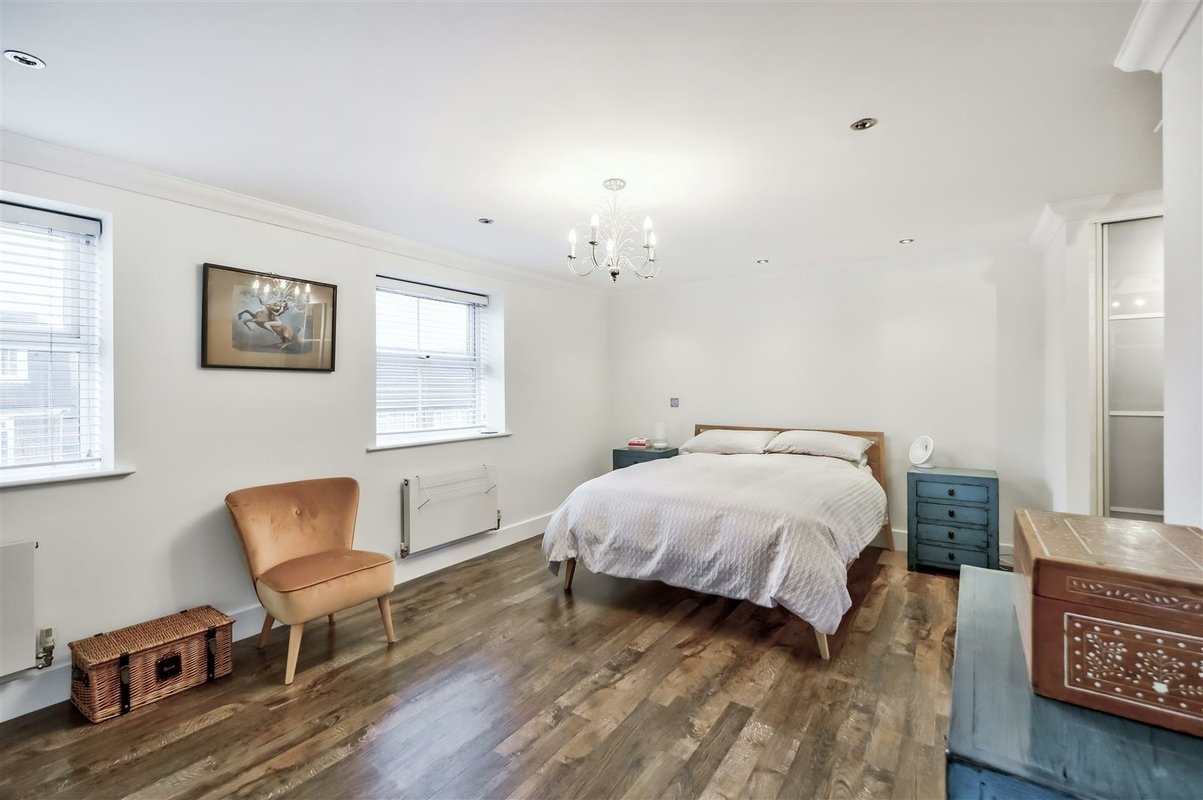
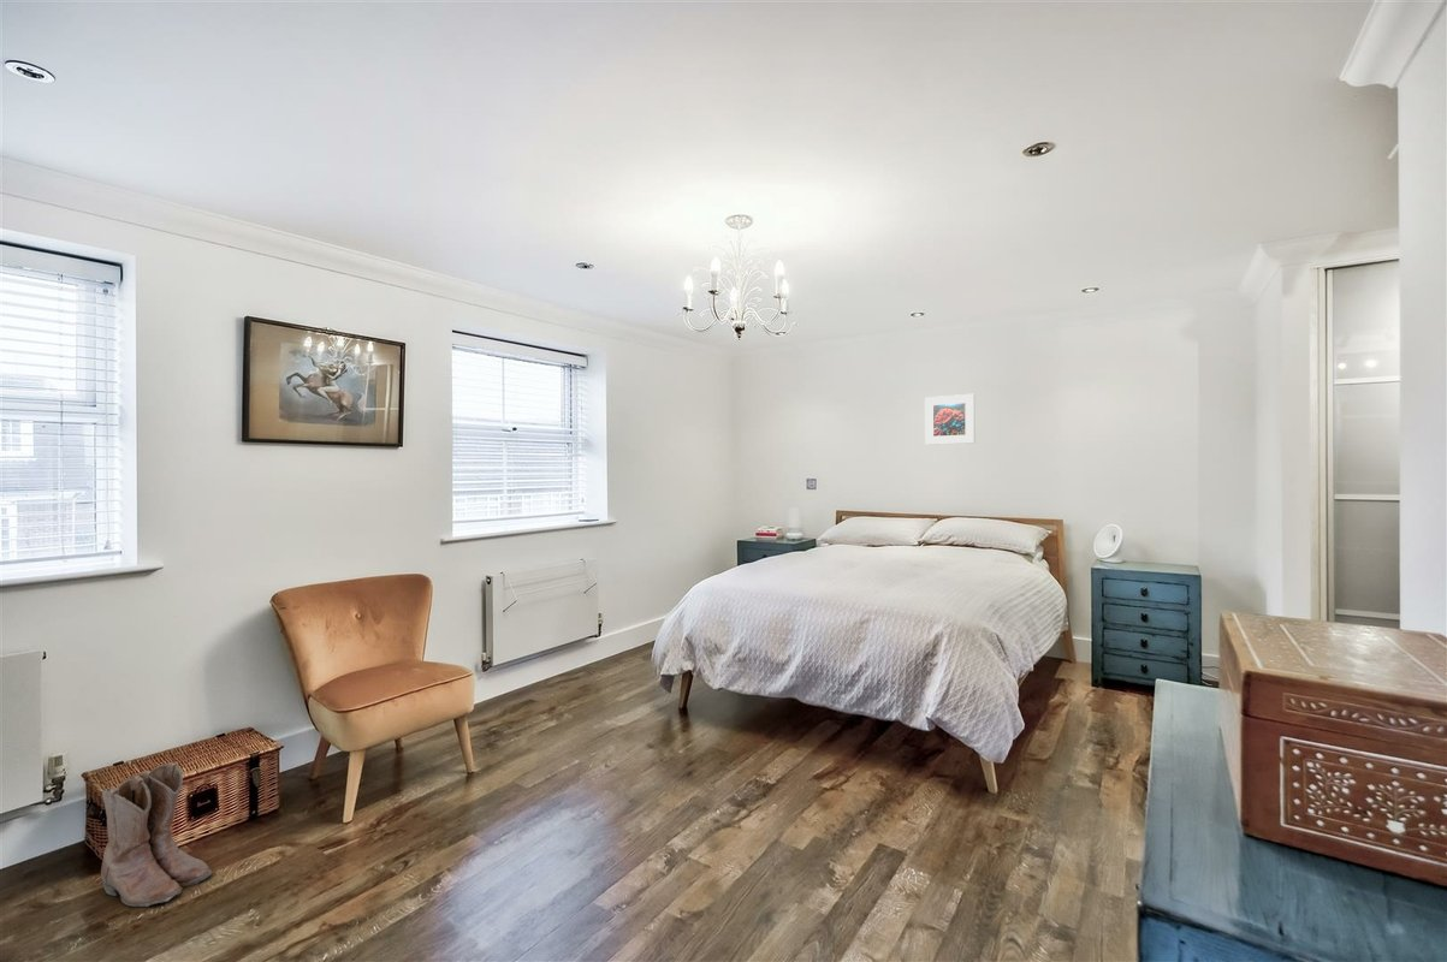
+ boots [100,761,213,908]
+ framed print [924,393,975,446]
